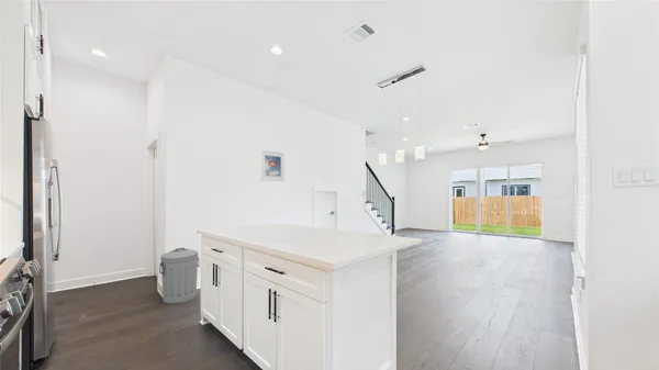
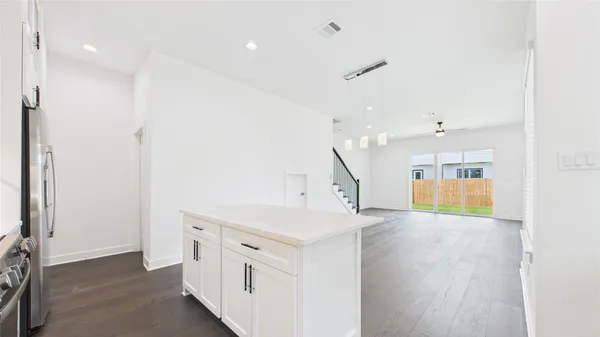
- trash can [158,247,200,304]
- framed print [259,149,286,182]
